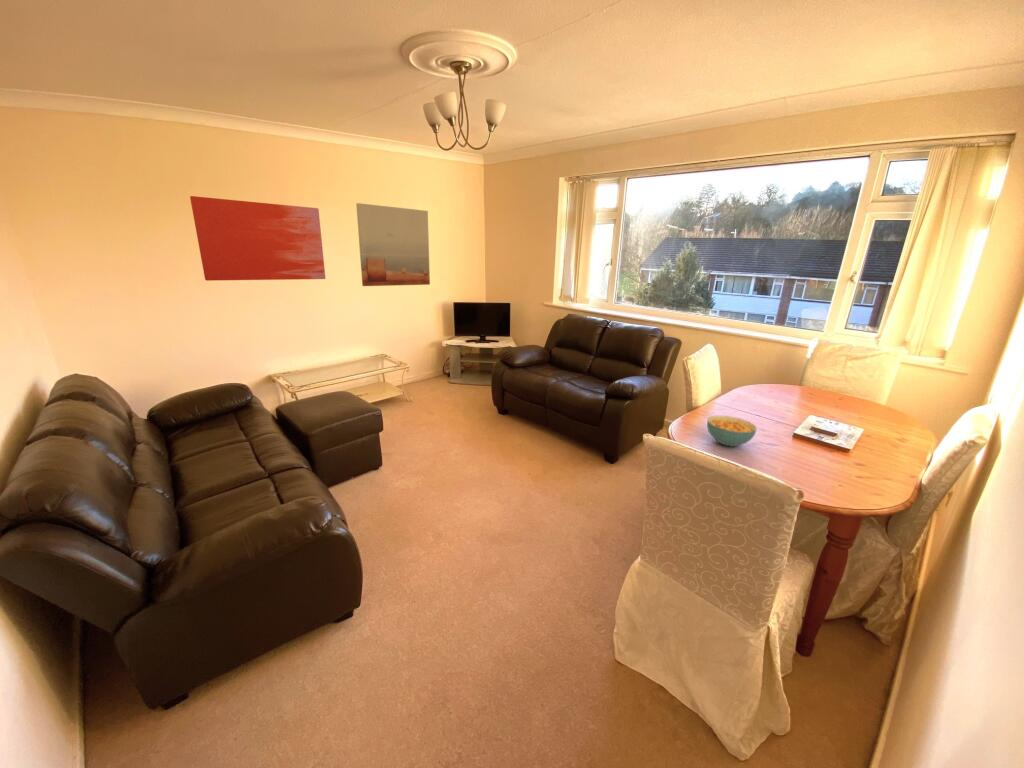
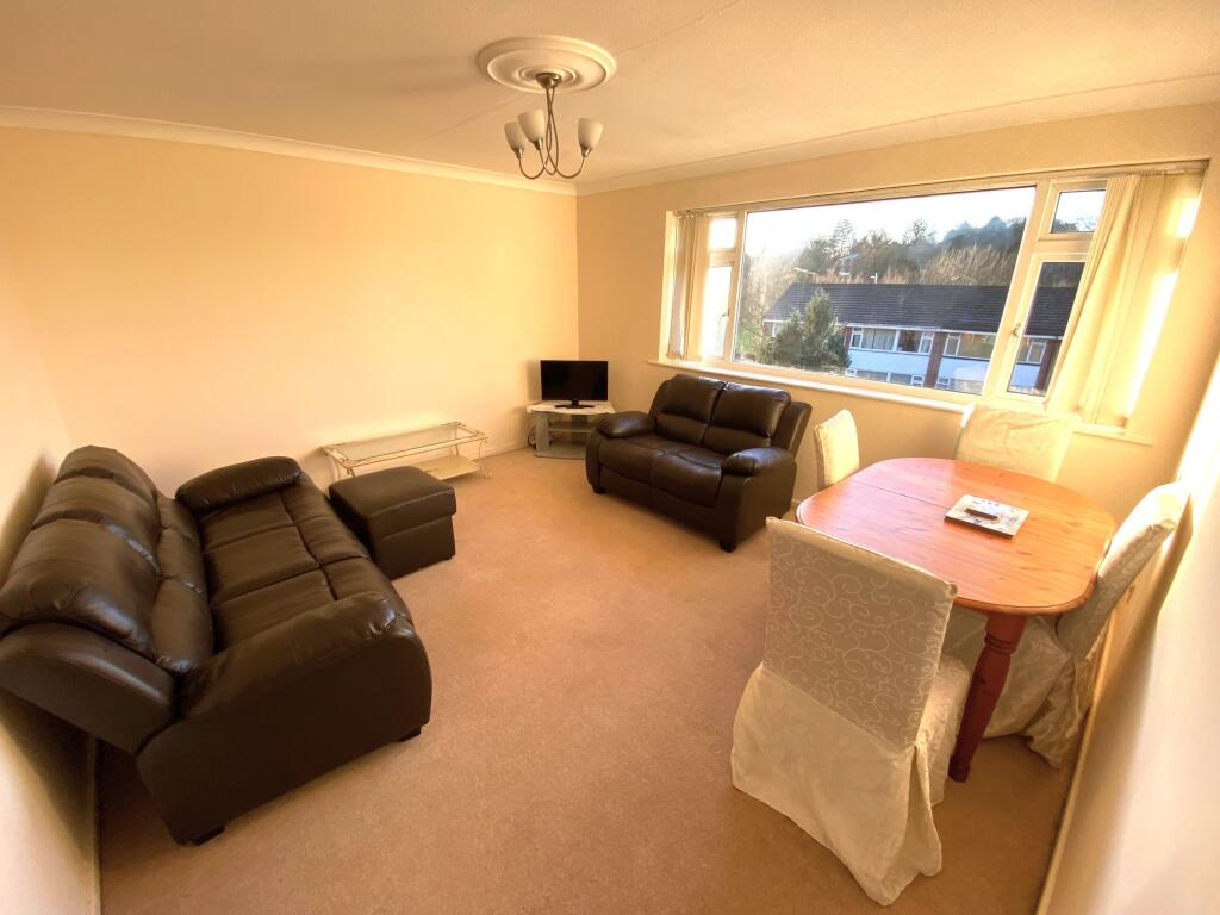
- wall art [189,195,326,282]
- wall art [355,202,431,287]
- cereal bowl [706,415,757,447]
